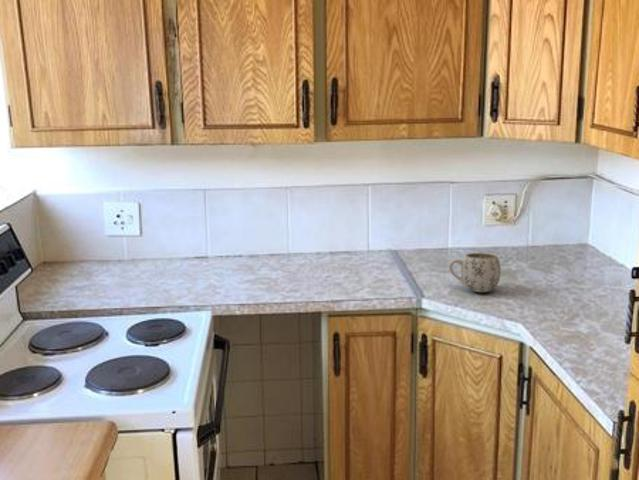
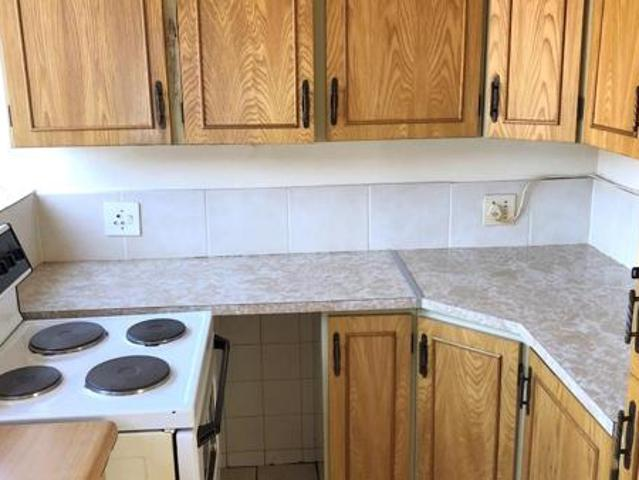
- mug [447,252,502,293]
